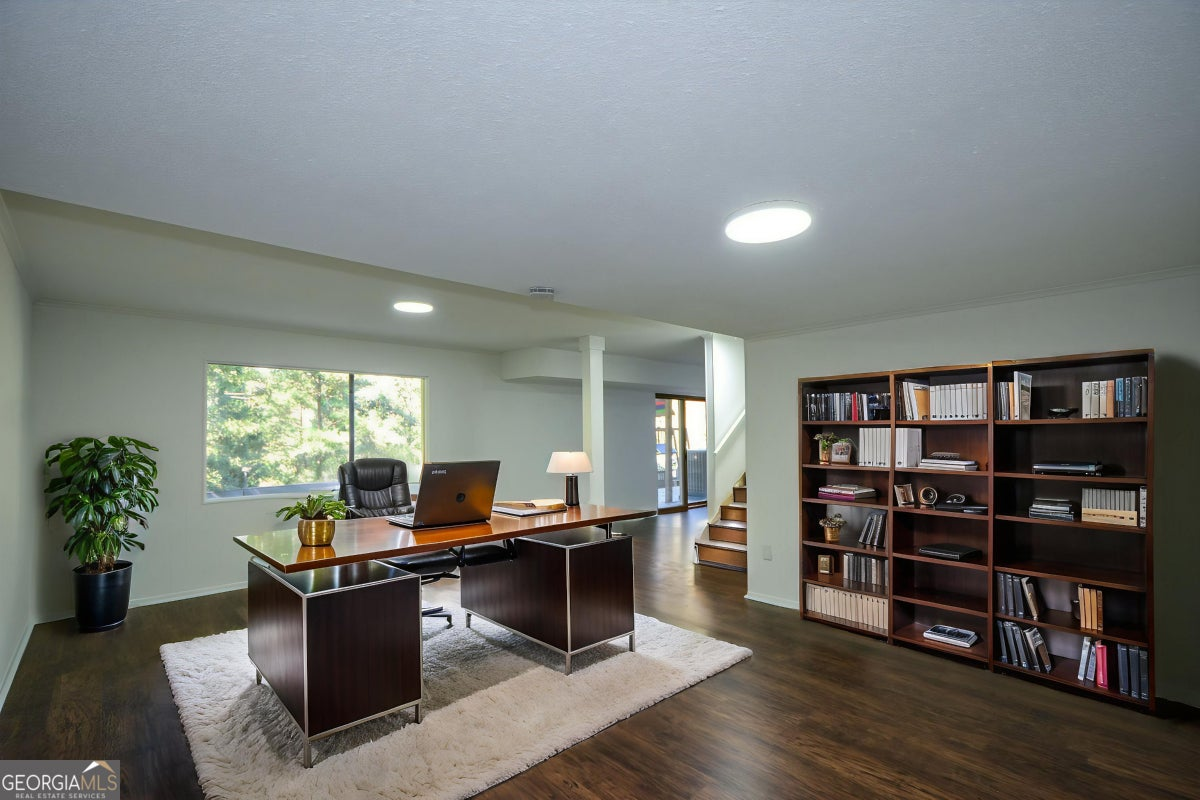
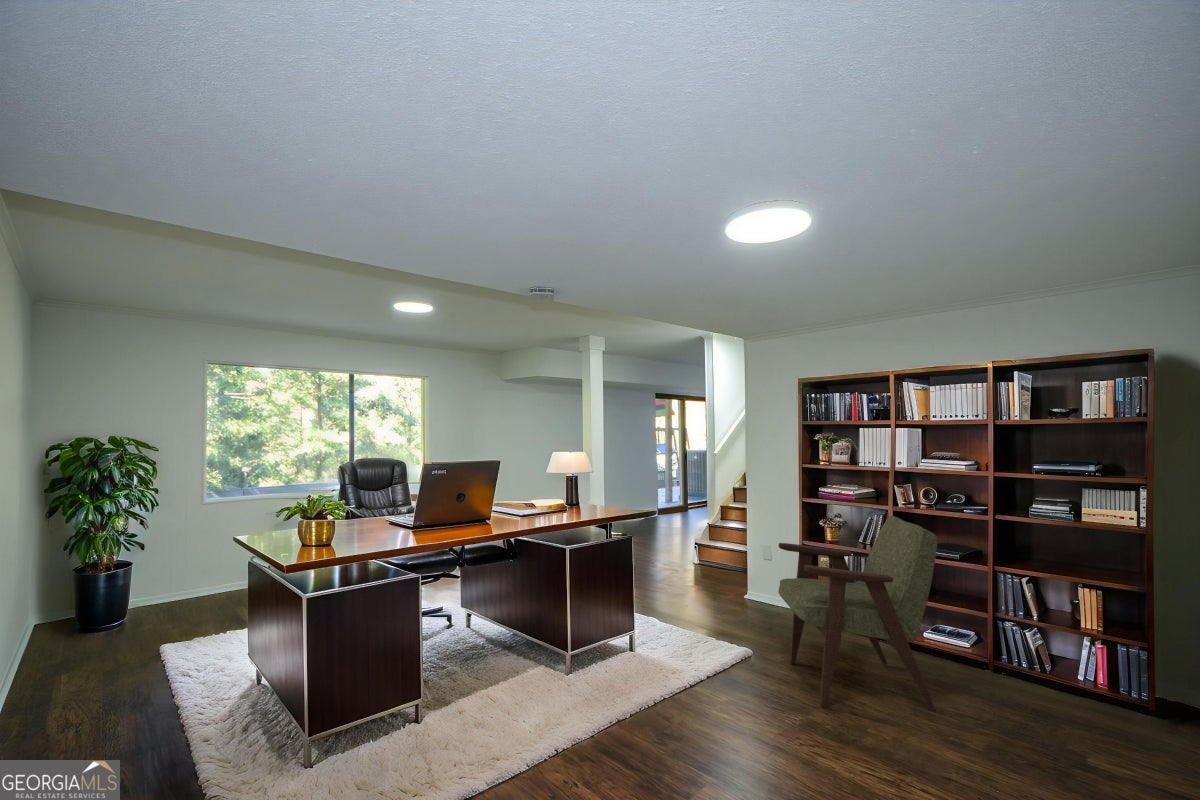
+ armchair [778,515,939,712]
